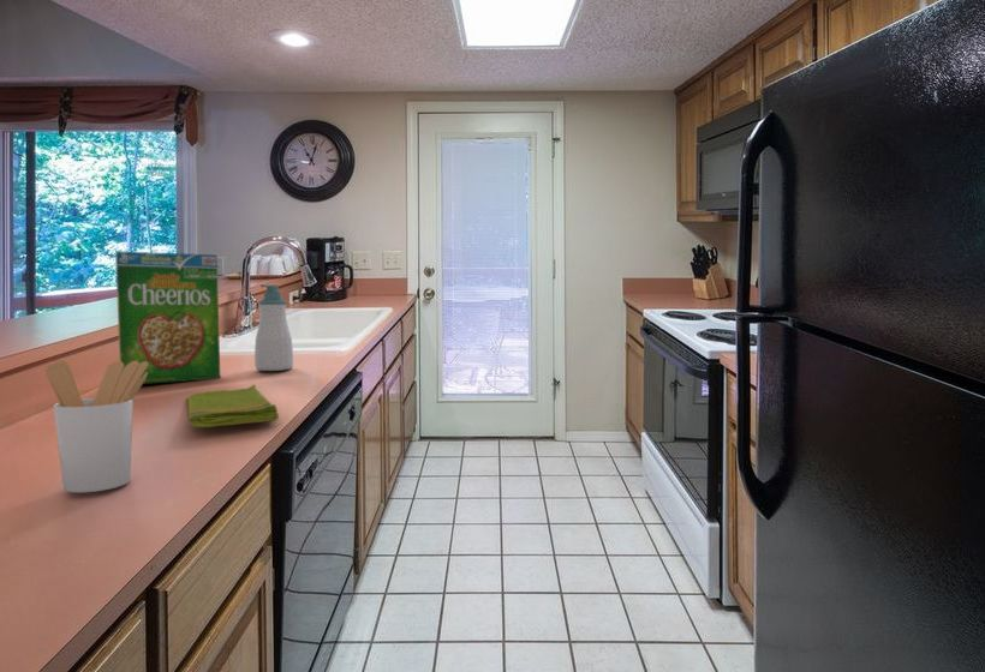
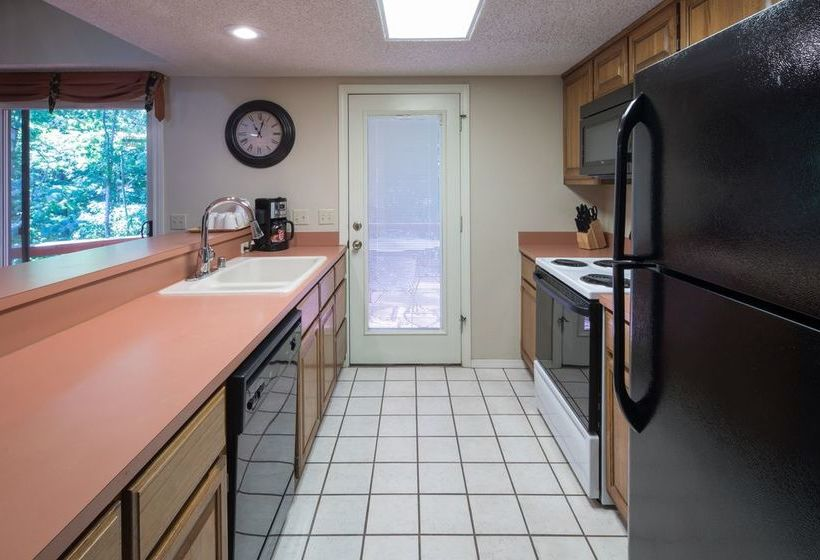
- utensil holder [44,359,148,494]
- cereal box [114,251,221,385]
- soap bottle [253,284,294,372]
- dish towel [186,383,280,428]
